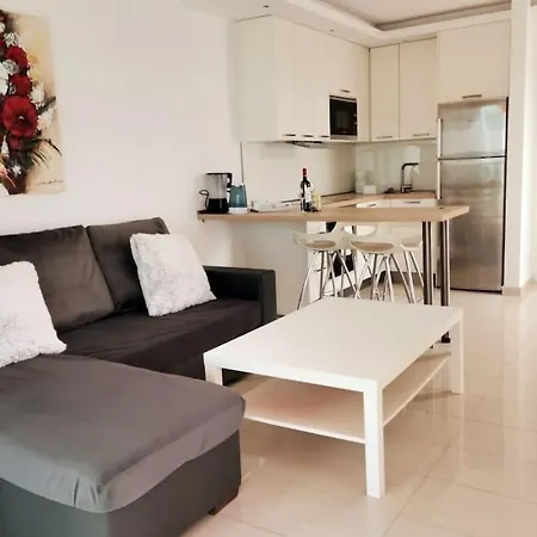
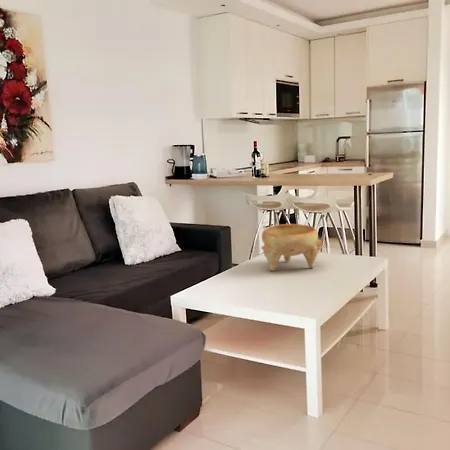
+ decorative bowl [260,223,324,272]
